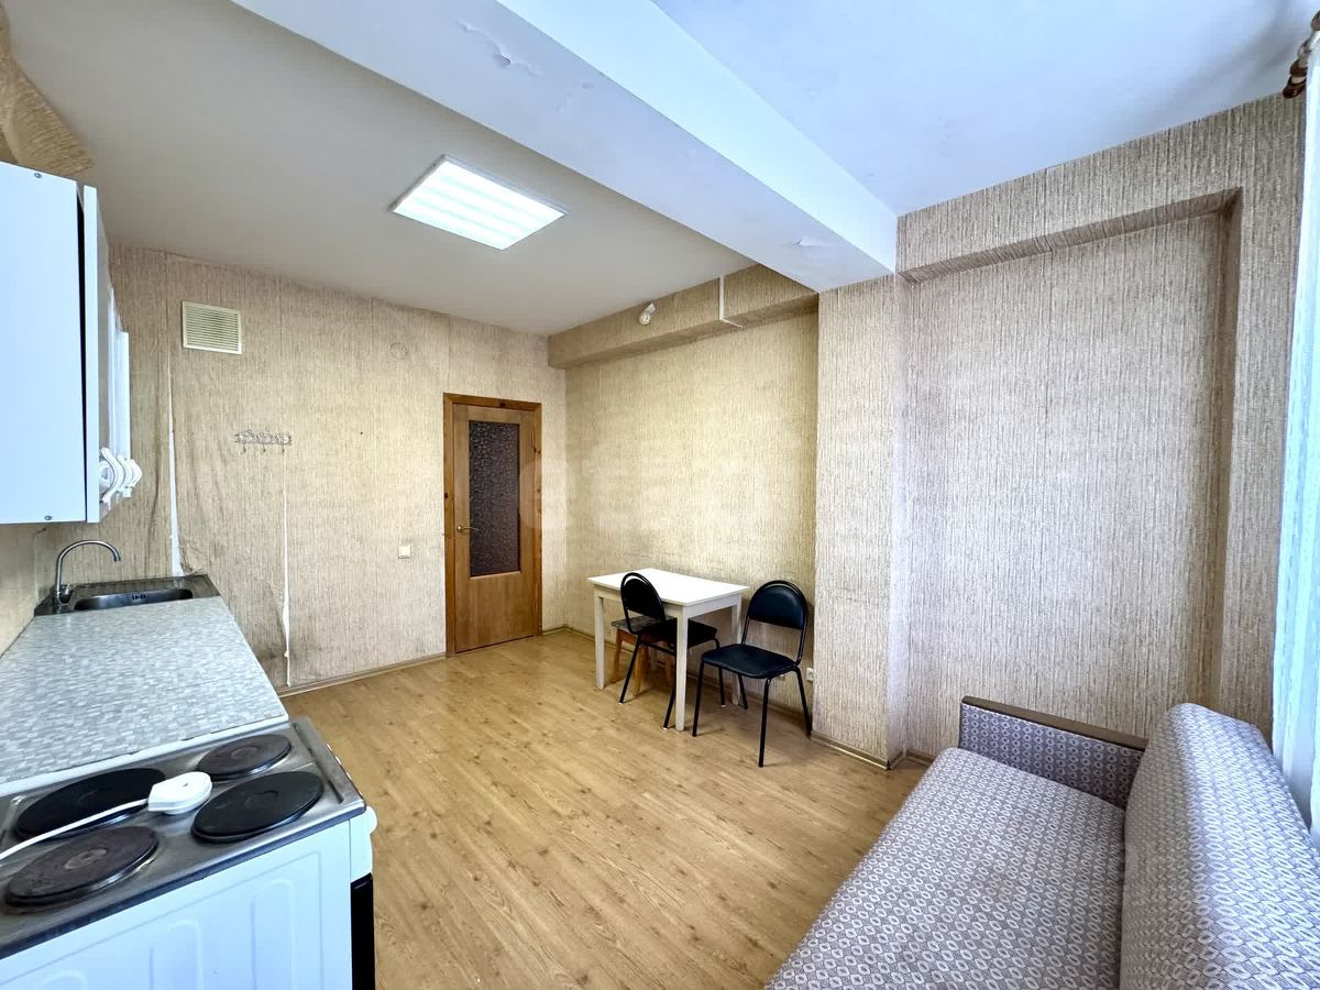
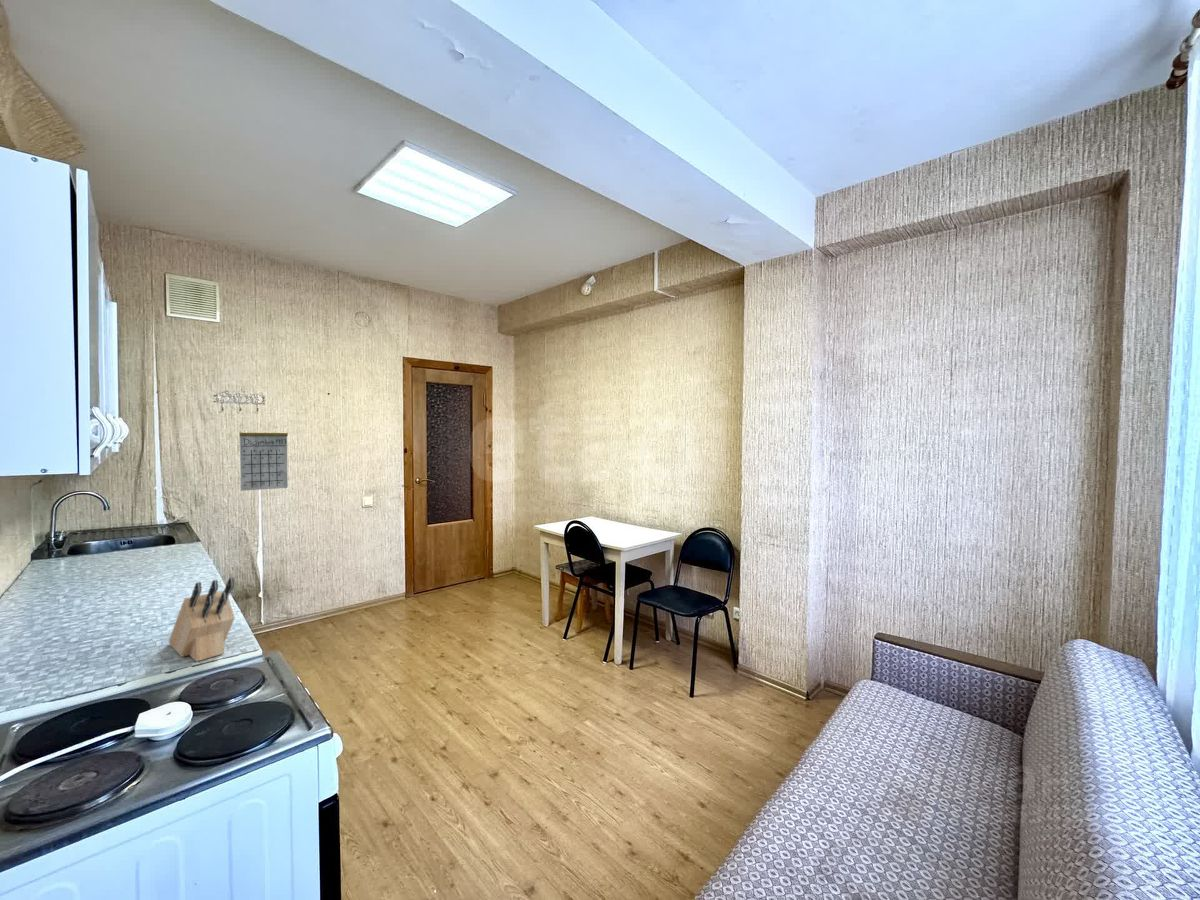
+ knife block [168,577,236,663]
+ calendar [239,418,289,492]
